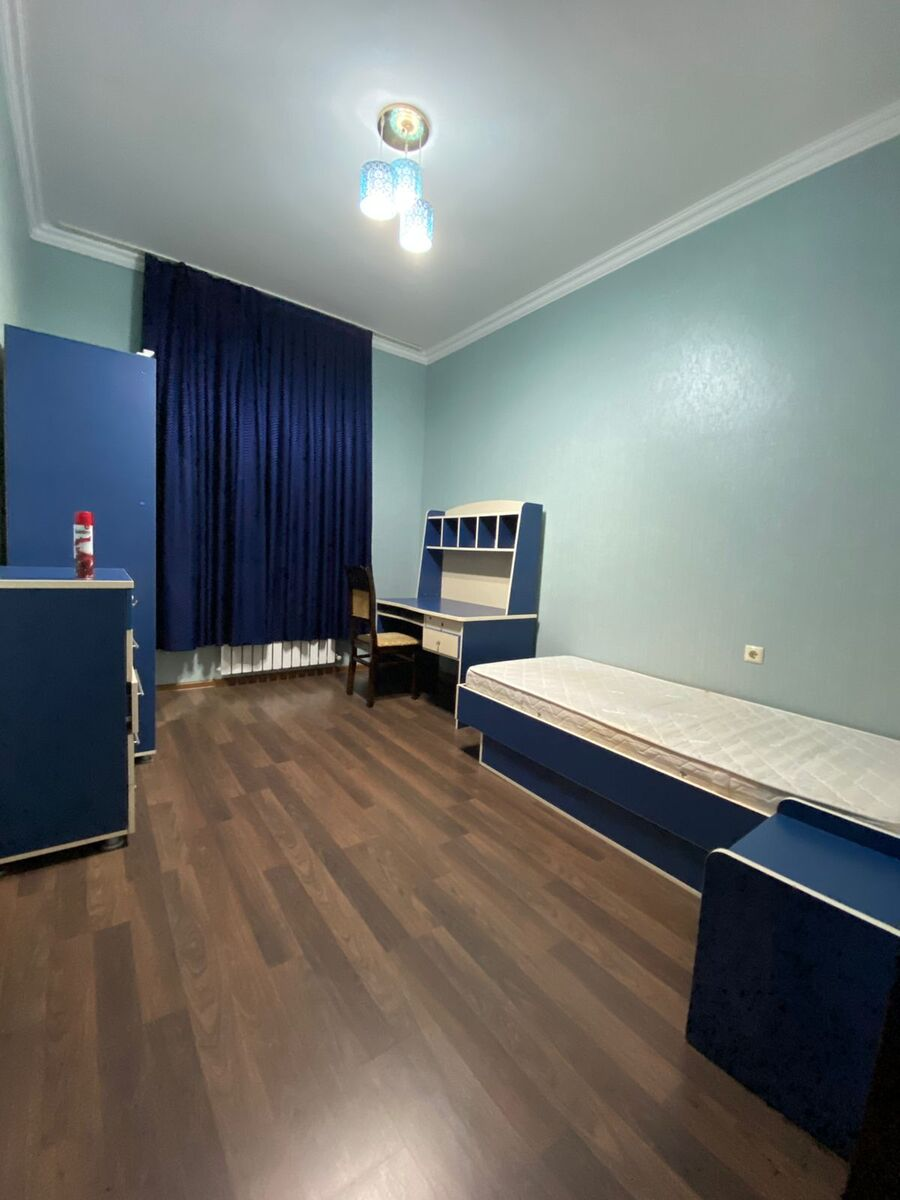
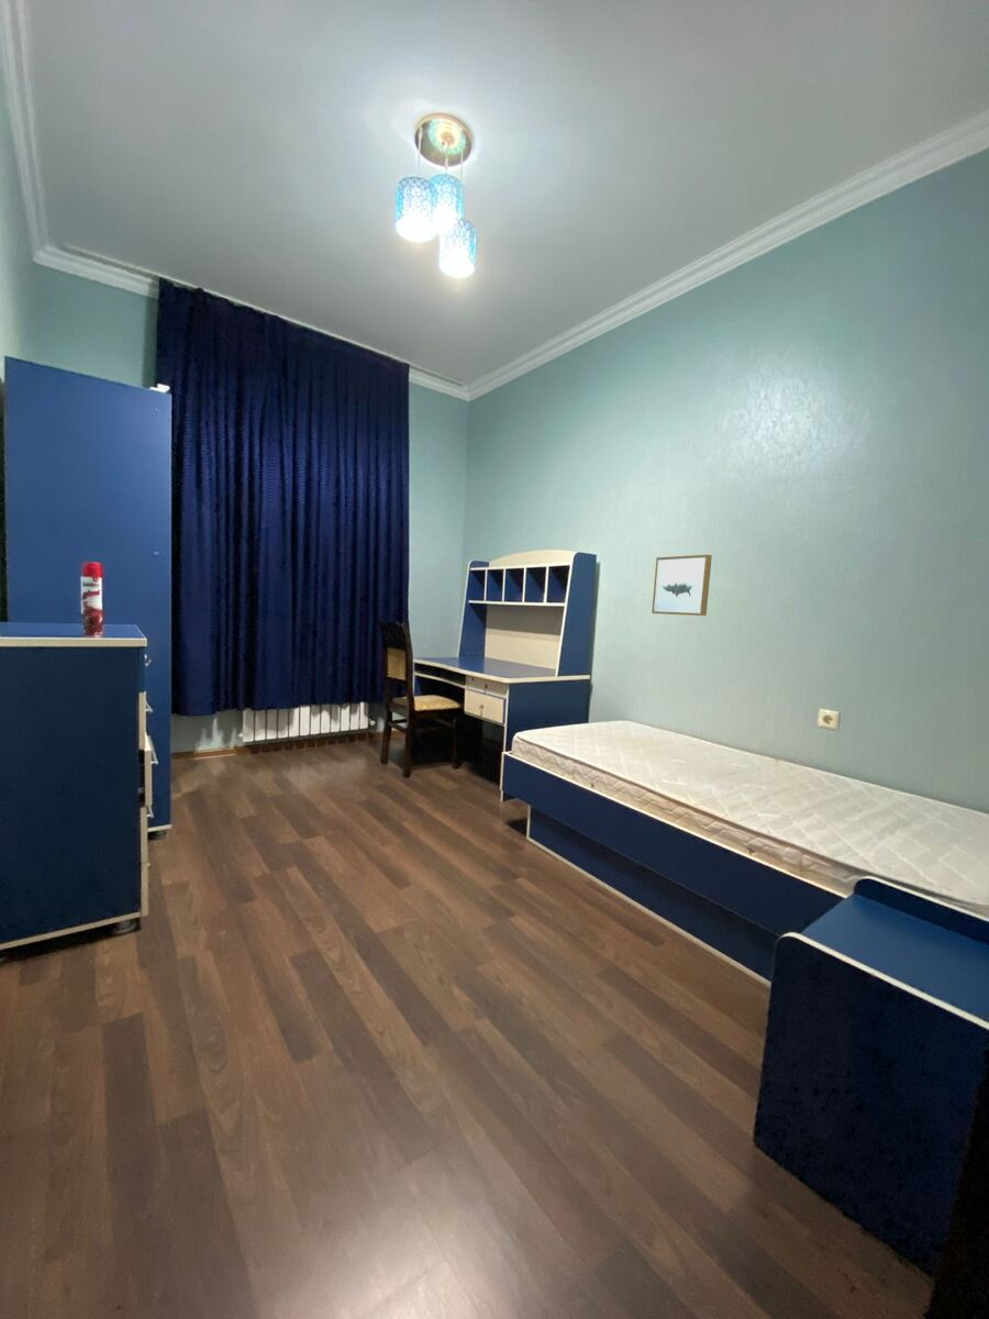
+ wall art [651,554,713,617]
